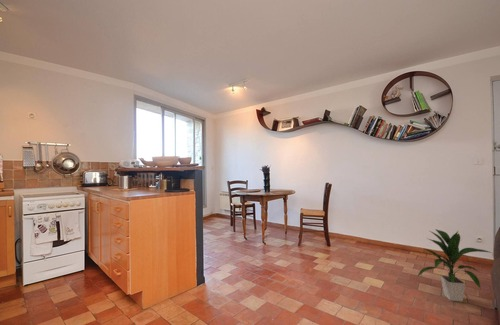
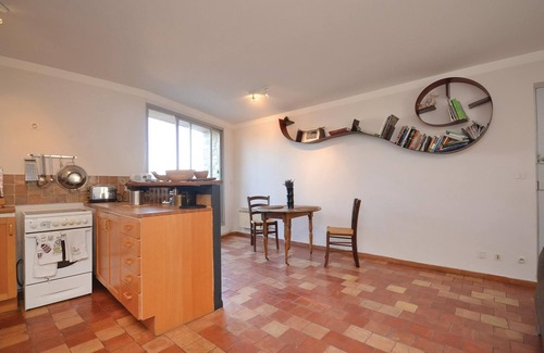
- indoor plant [416,228,494,303]
